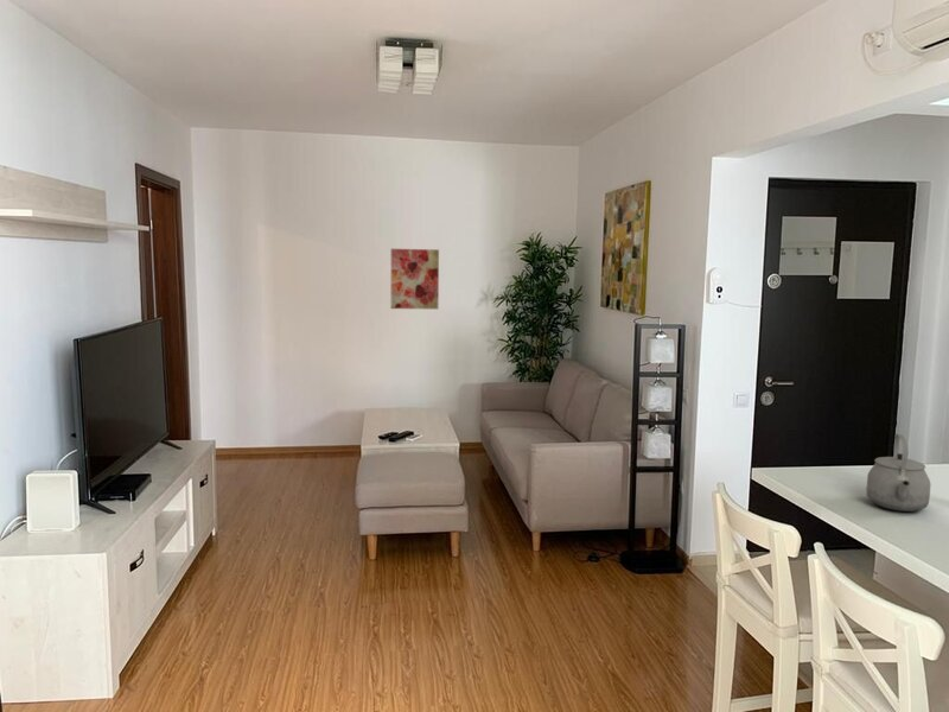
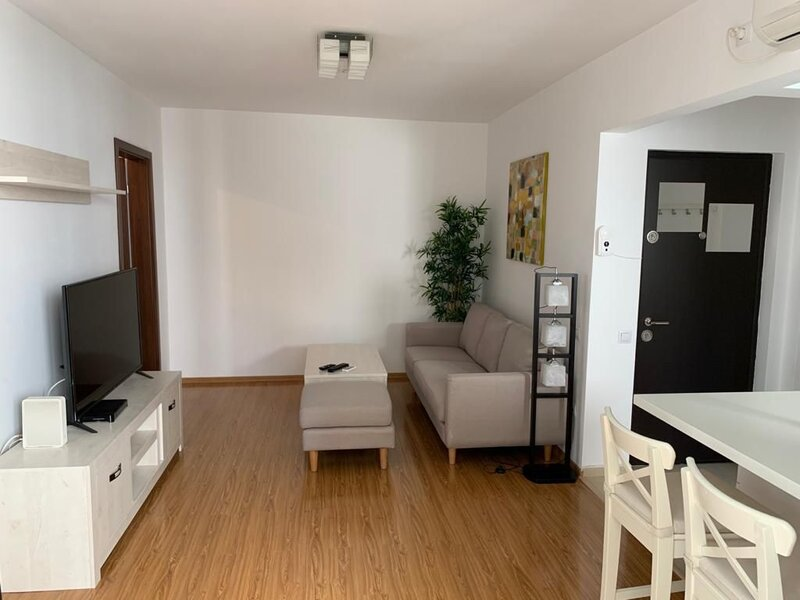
- wall art [389,248,440,310]
- tea kettle [865,433,931,513]
